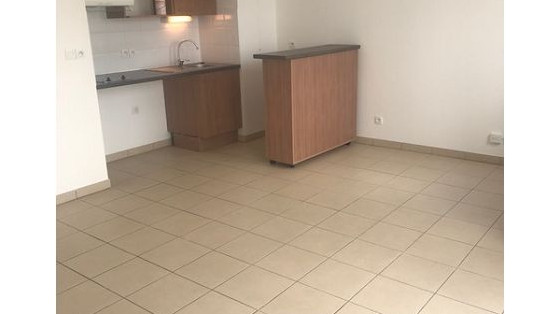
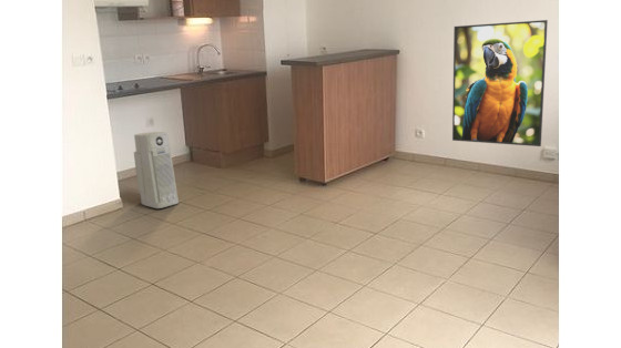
+ air purifier [133,131,180,209]
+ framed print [451,19,549,147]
